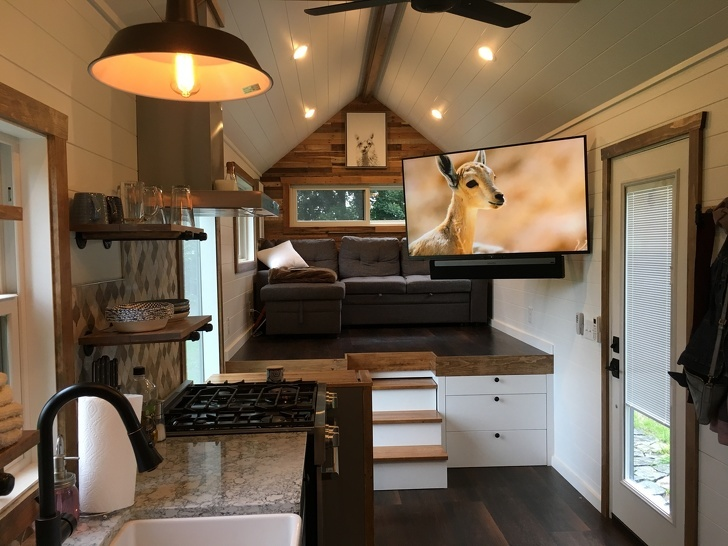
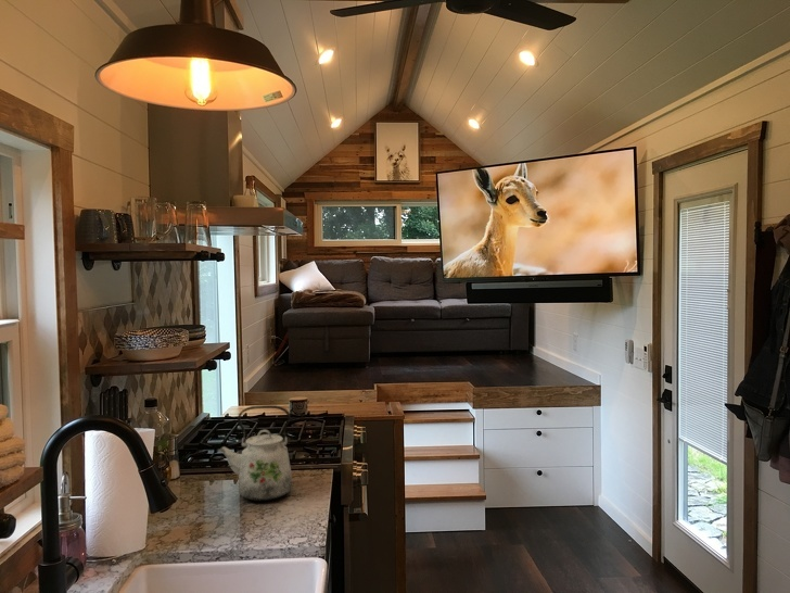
+ kettle [216,404,293,502]
